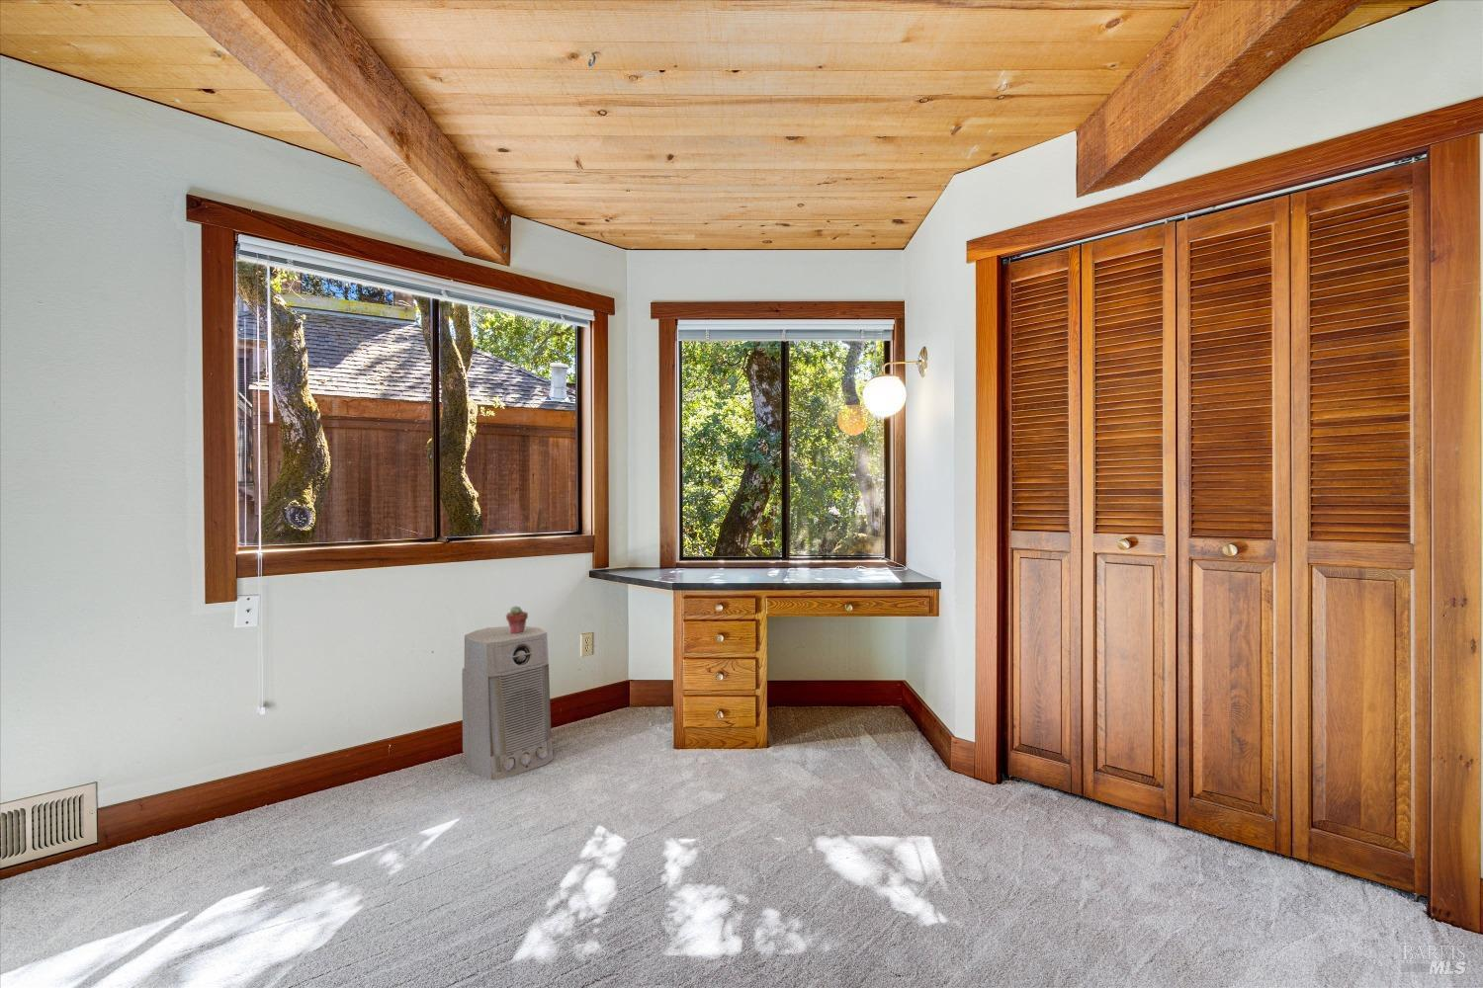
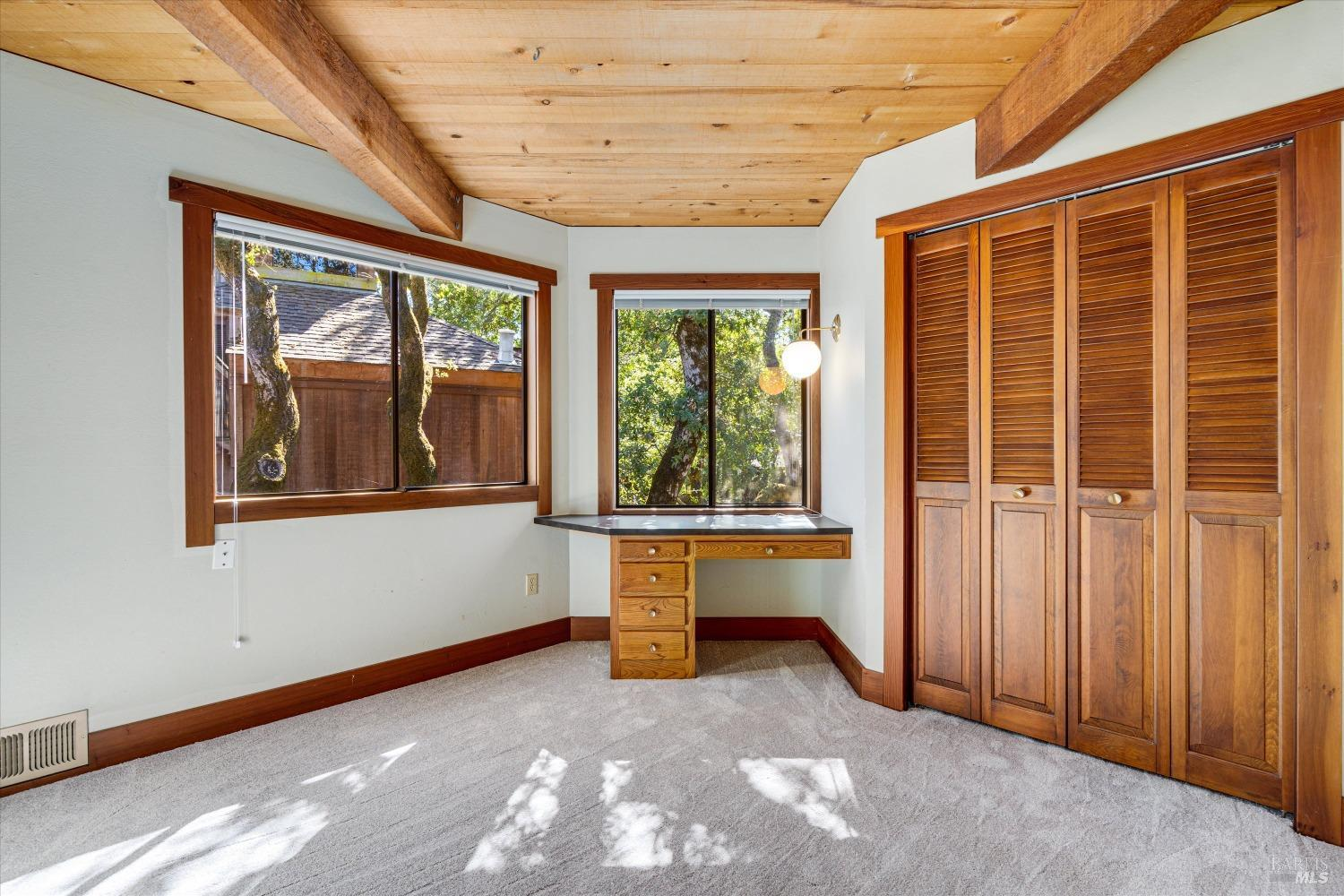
- air purifier [461,625,554,781]
- potted succulent [505,604,529,634]
